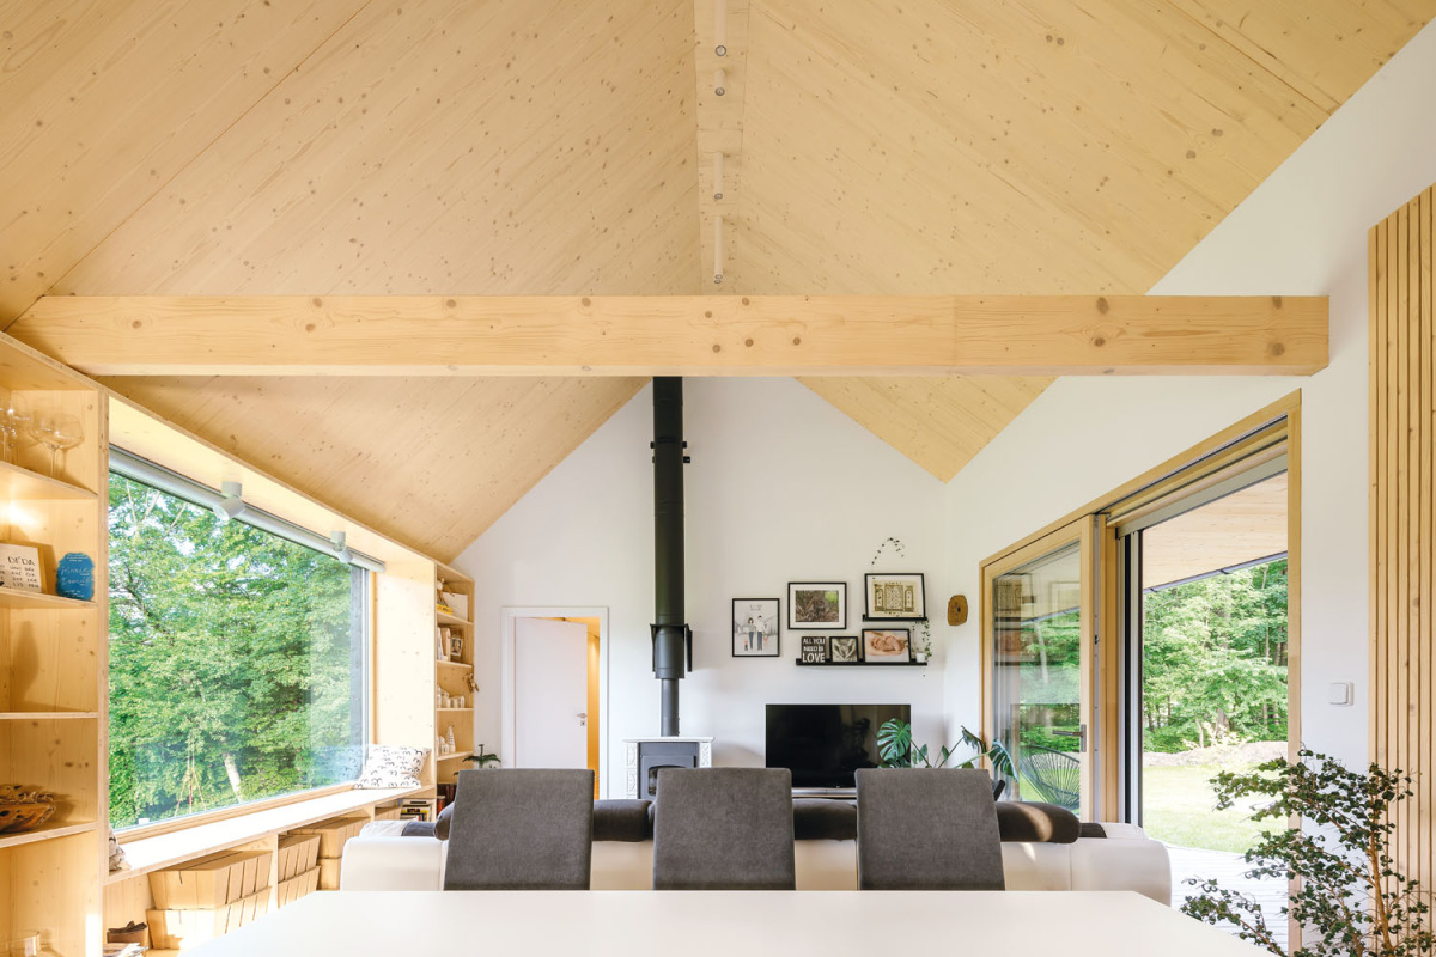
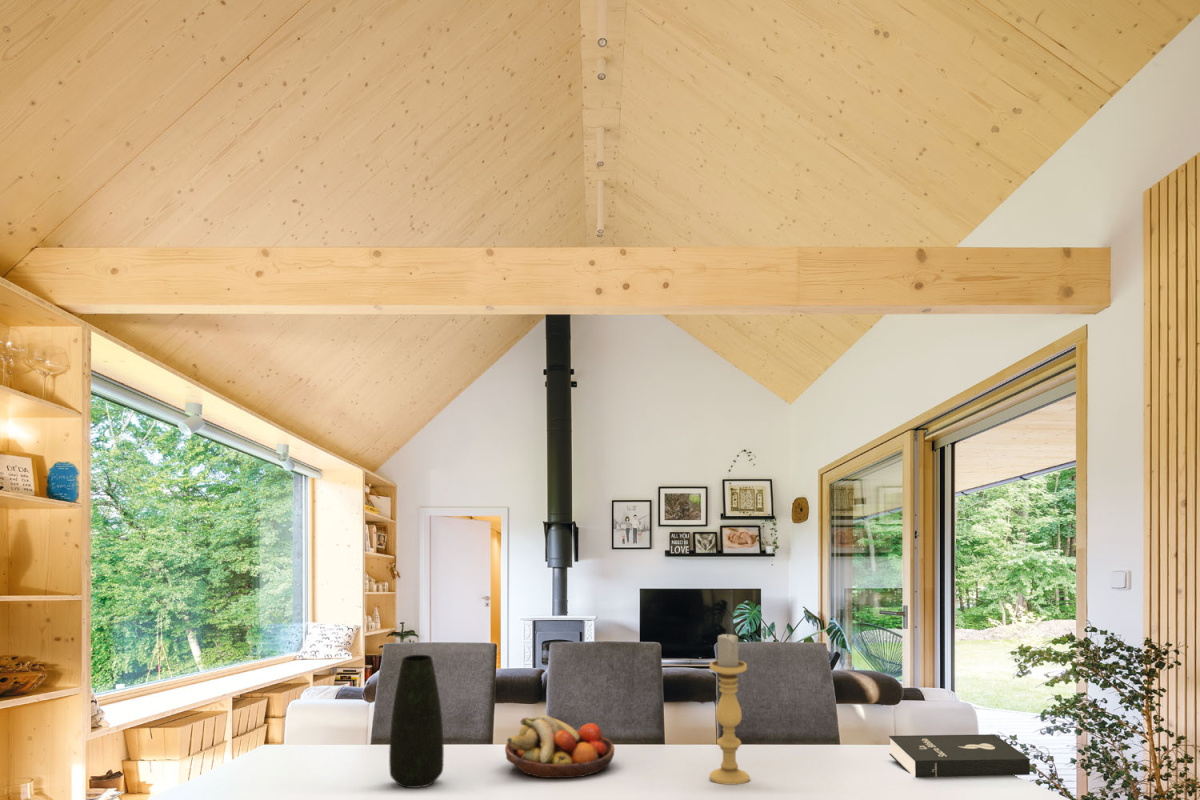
+ candle holder [709,632,750,786]
+ vase [388,654,445,789]
+ booklet [888,733,1031,778]
+ fruit bowl [504,714,615,779]
